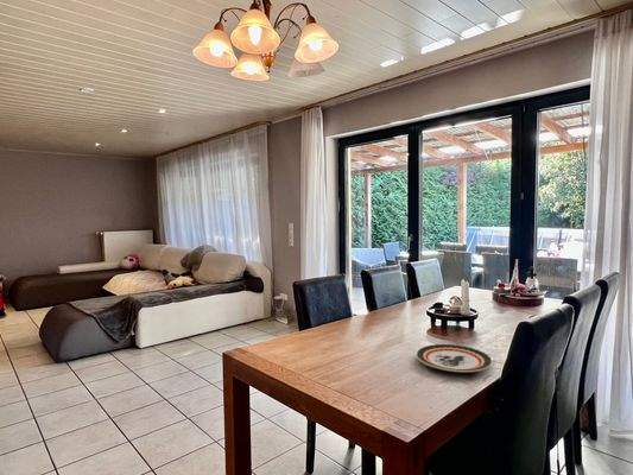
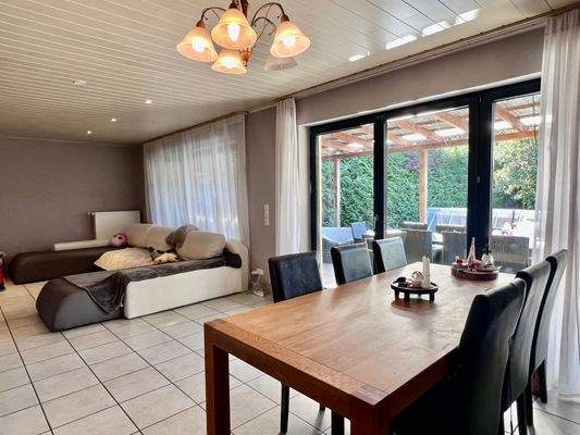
- plate [414,343,494,373]
